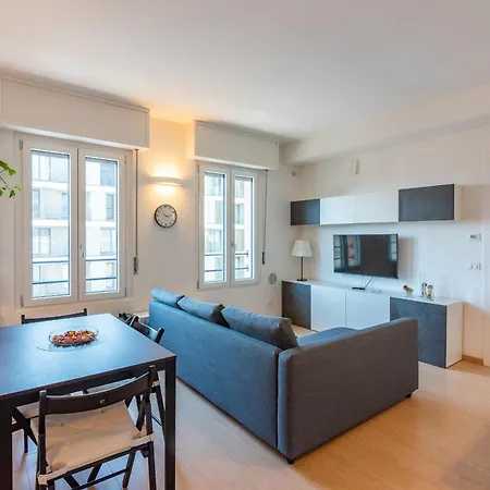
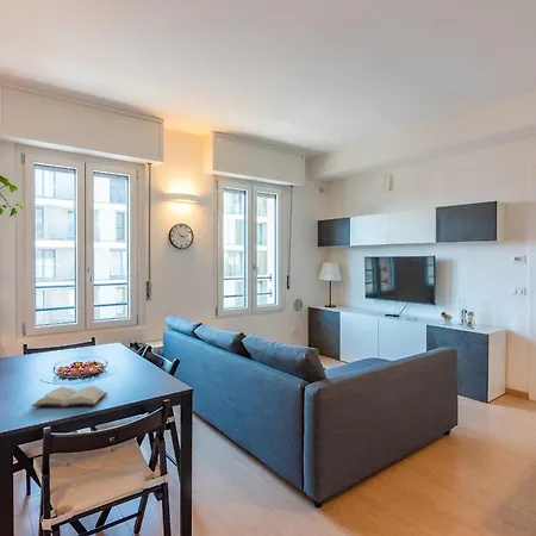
+ hardback book [31,385,108,409]
